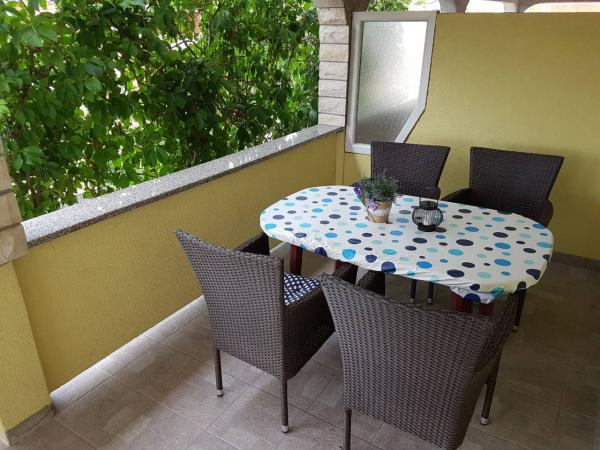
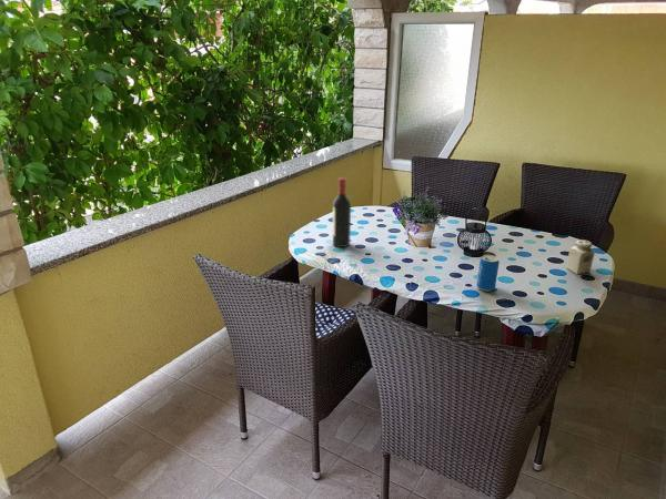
+ beverage can [475,254,501,292]
+ salt shaker [566,238,596,275]
+ wine bottle [332,176,352,248]
